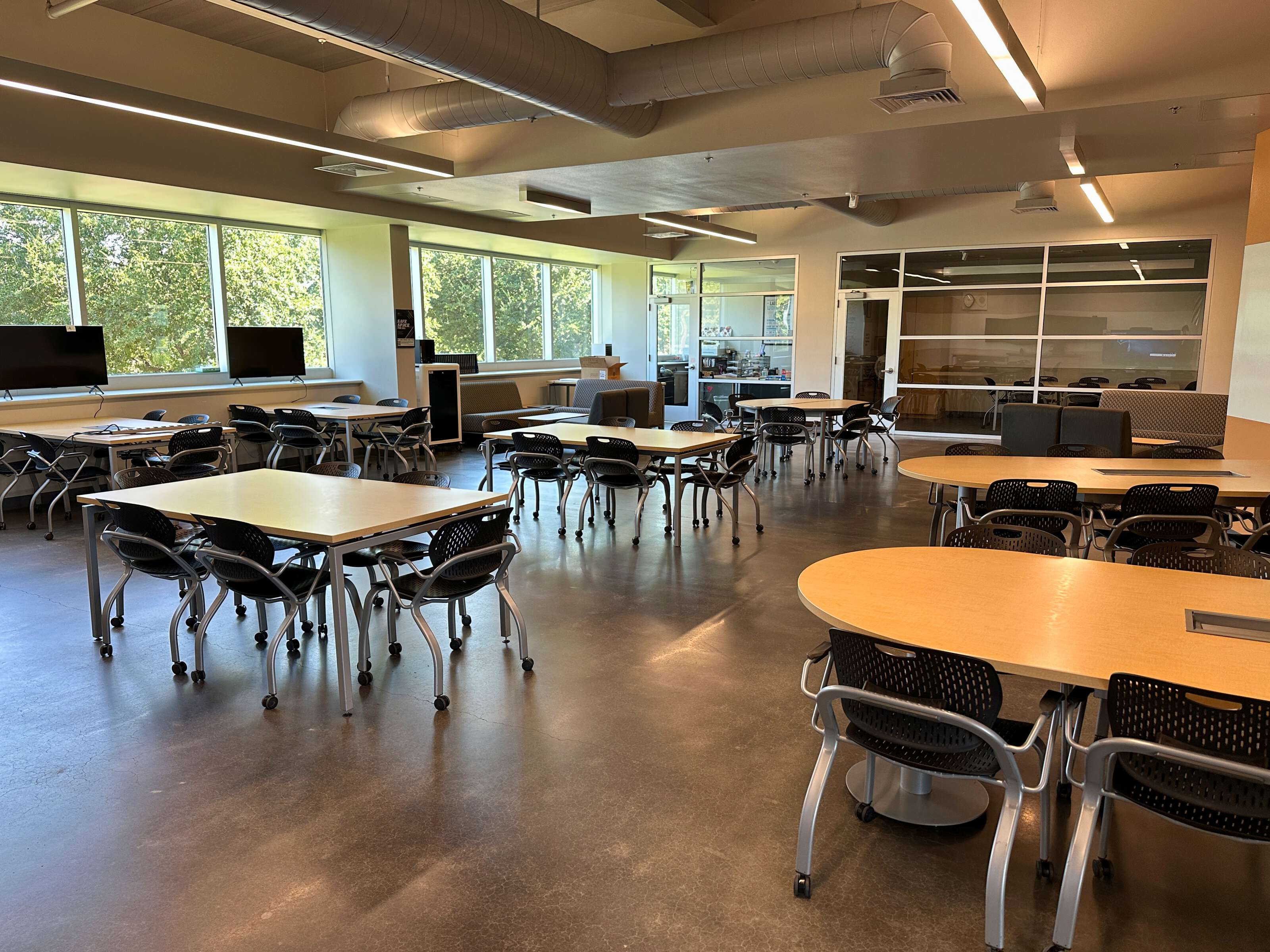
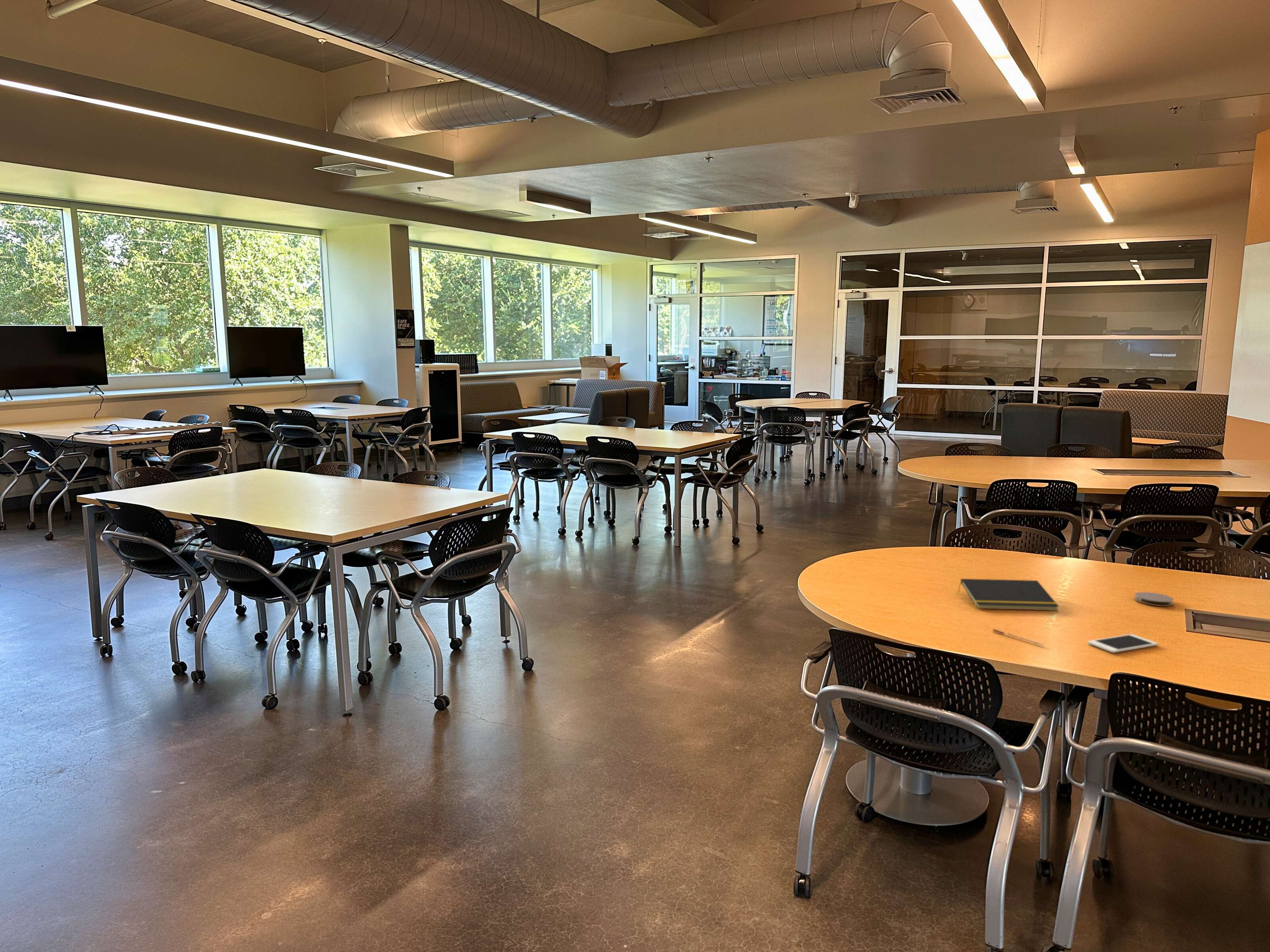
+ pen [992,629,1044,646]
+ notepad [957,578,1059,611]
+ coaster [1134,592,1174,607]
+ cell phone [1087,634,1158,653]
